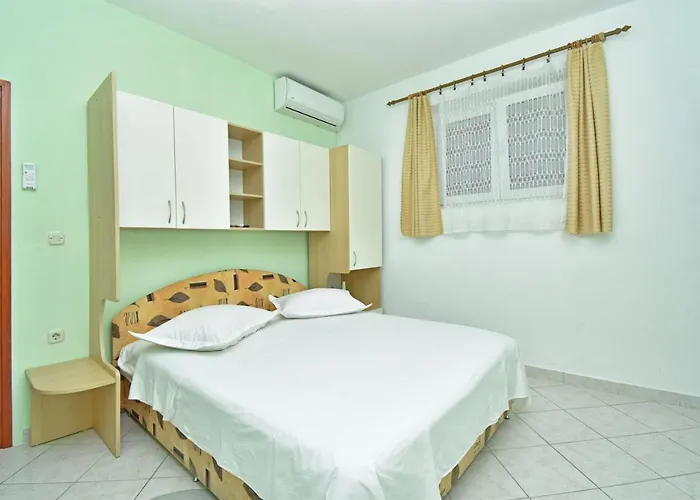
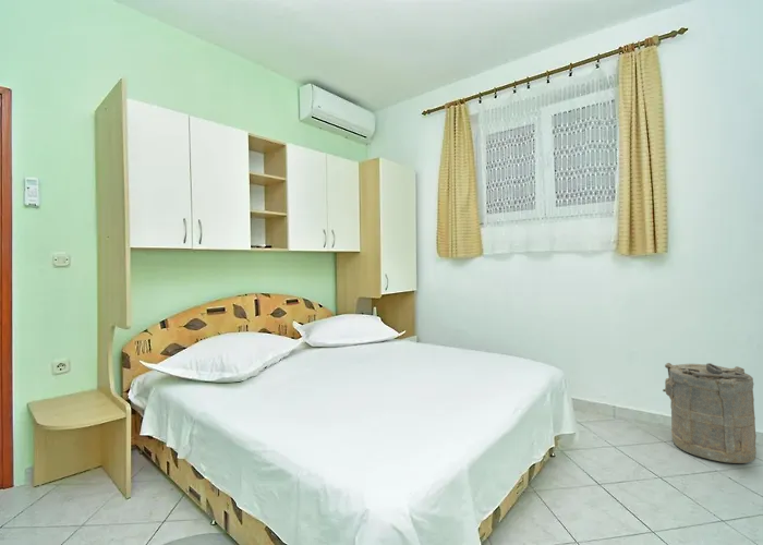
+ laundry hamper [662,362,758,464]
